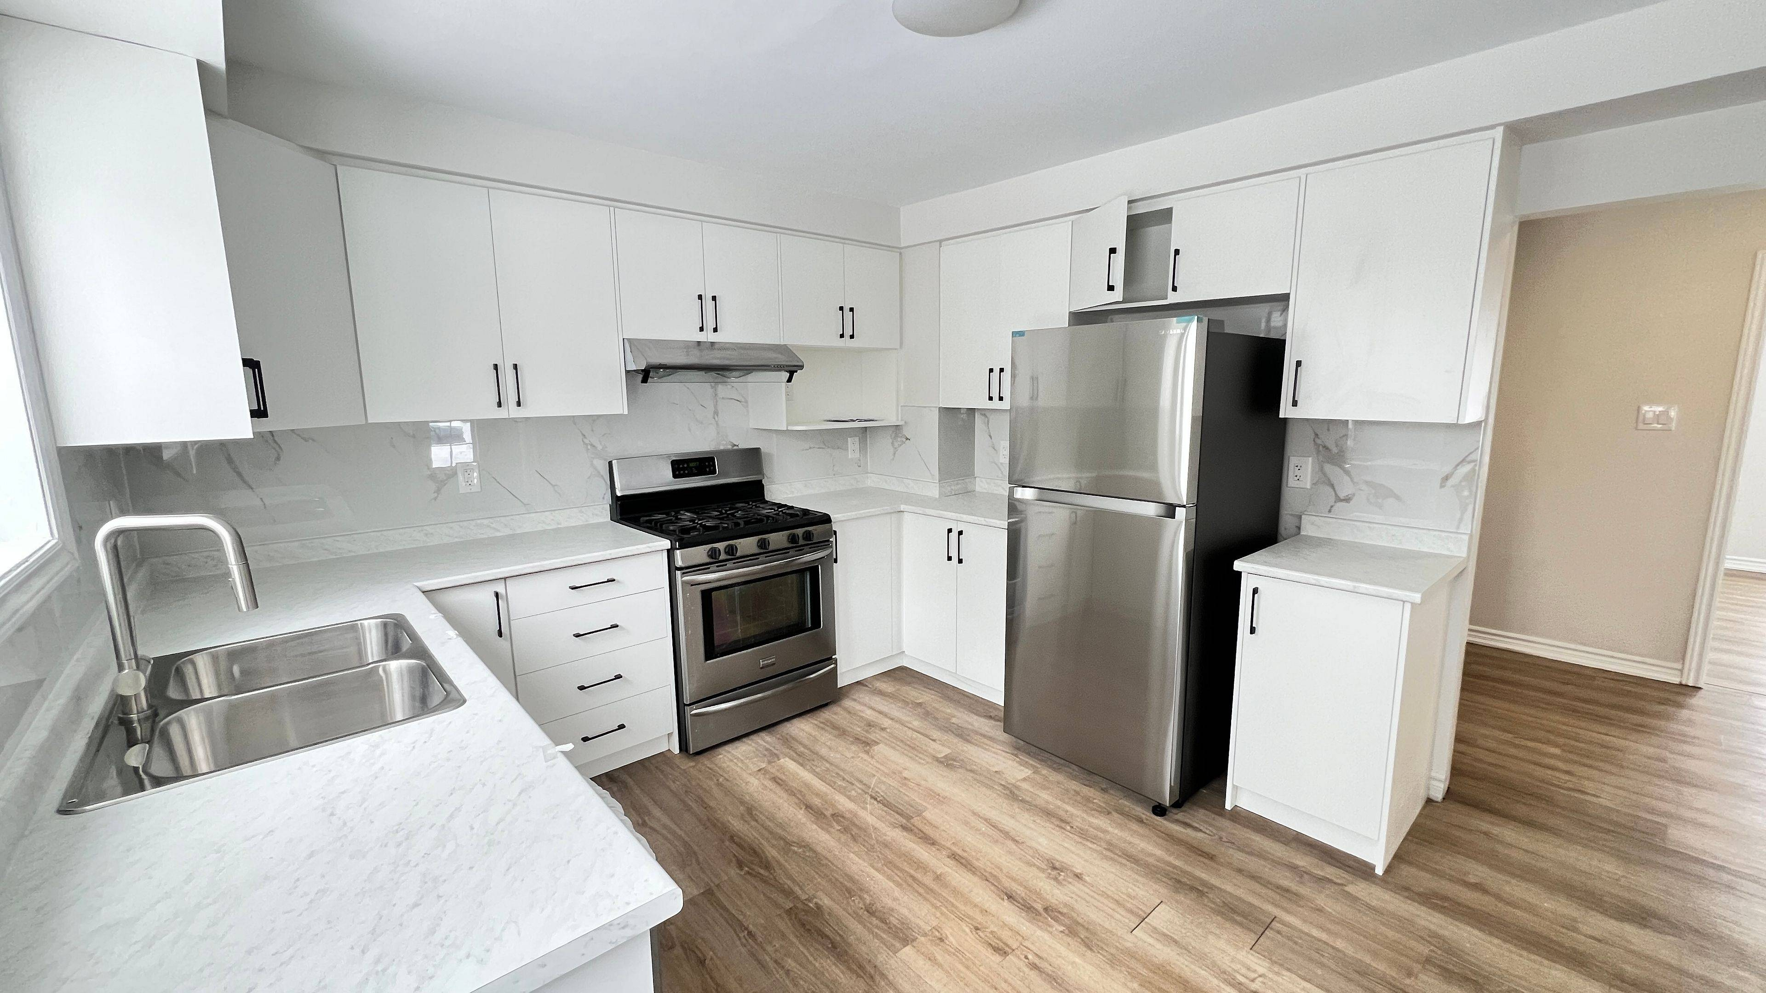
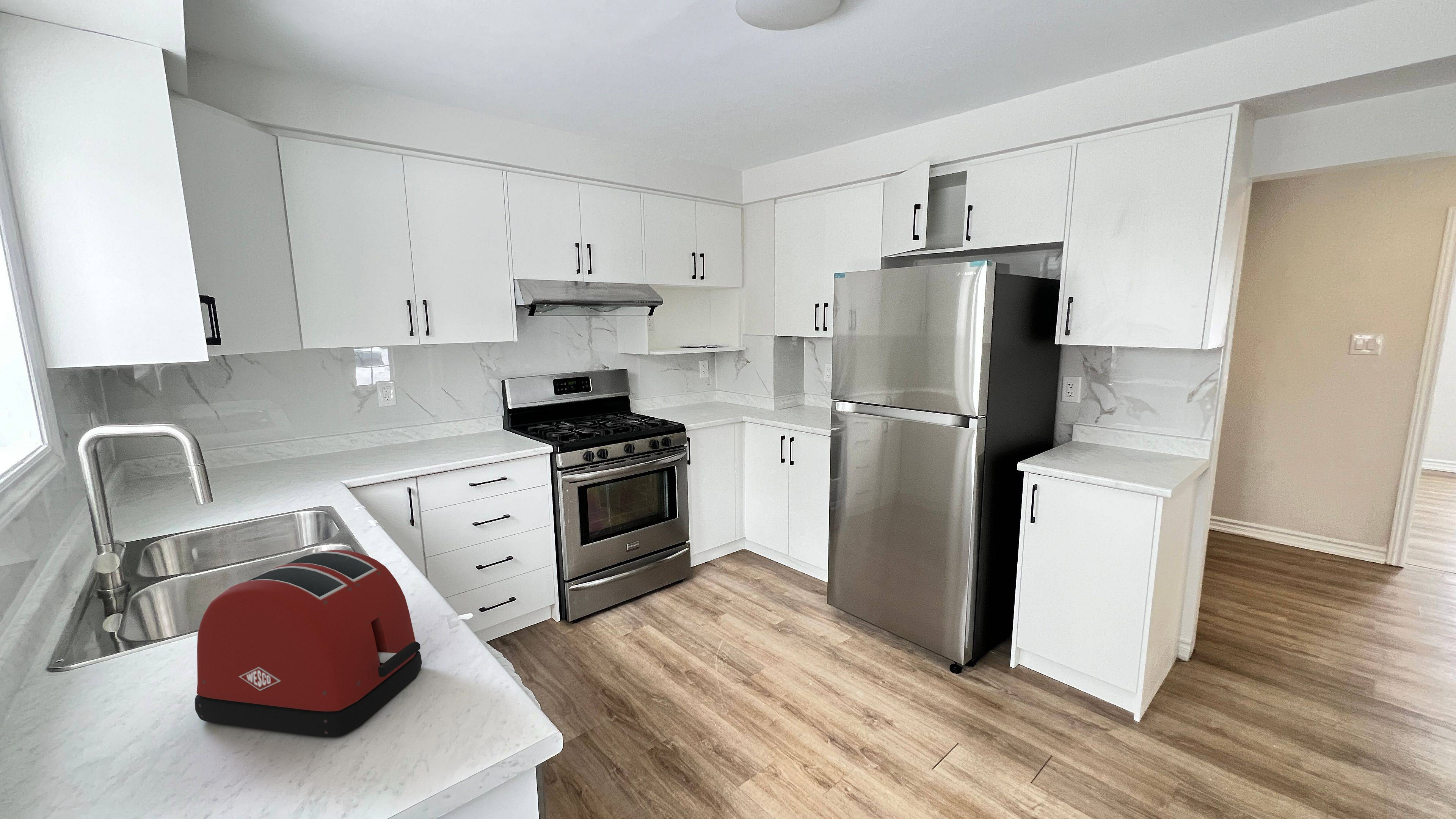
+ toaster [195,549,422,737]
